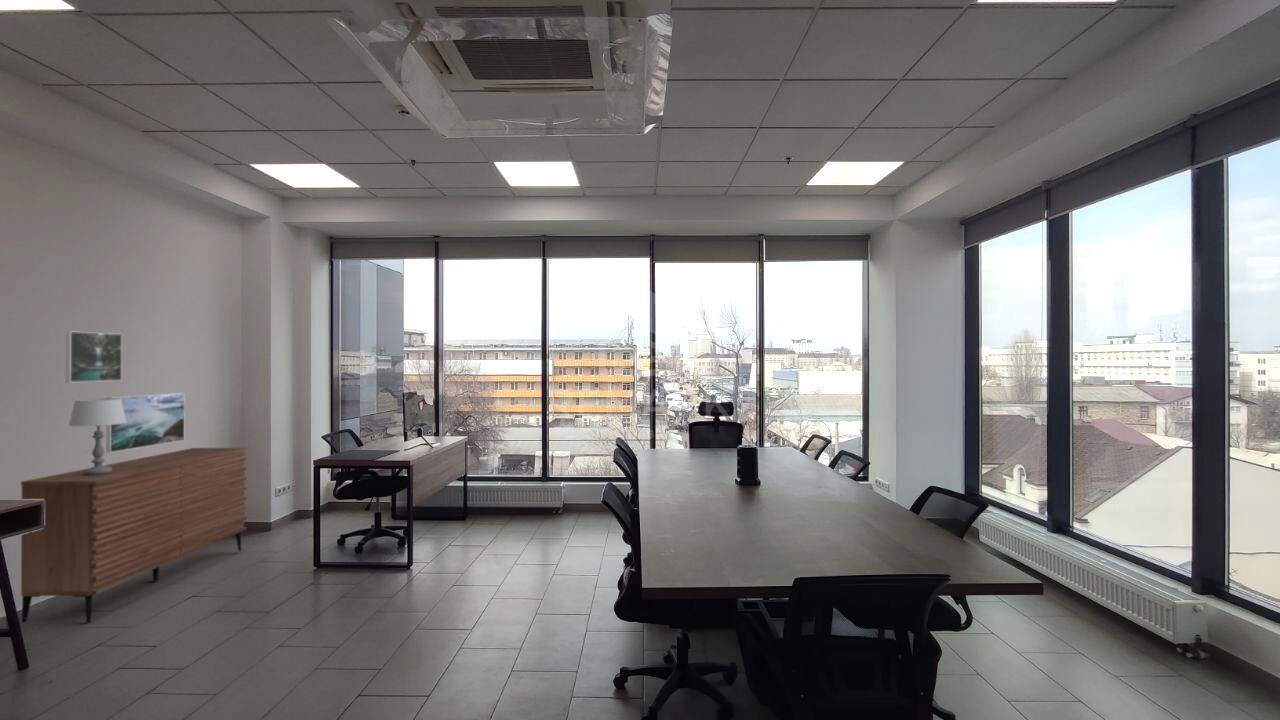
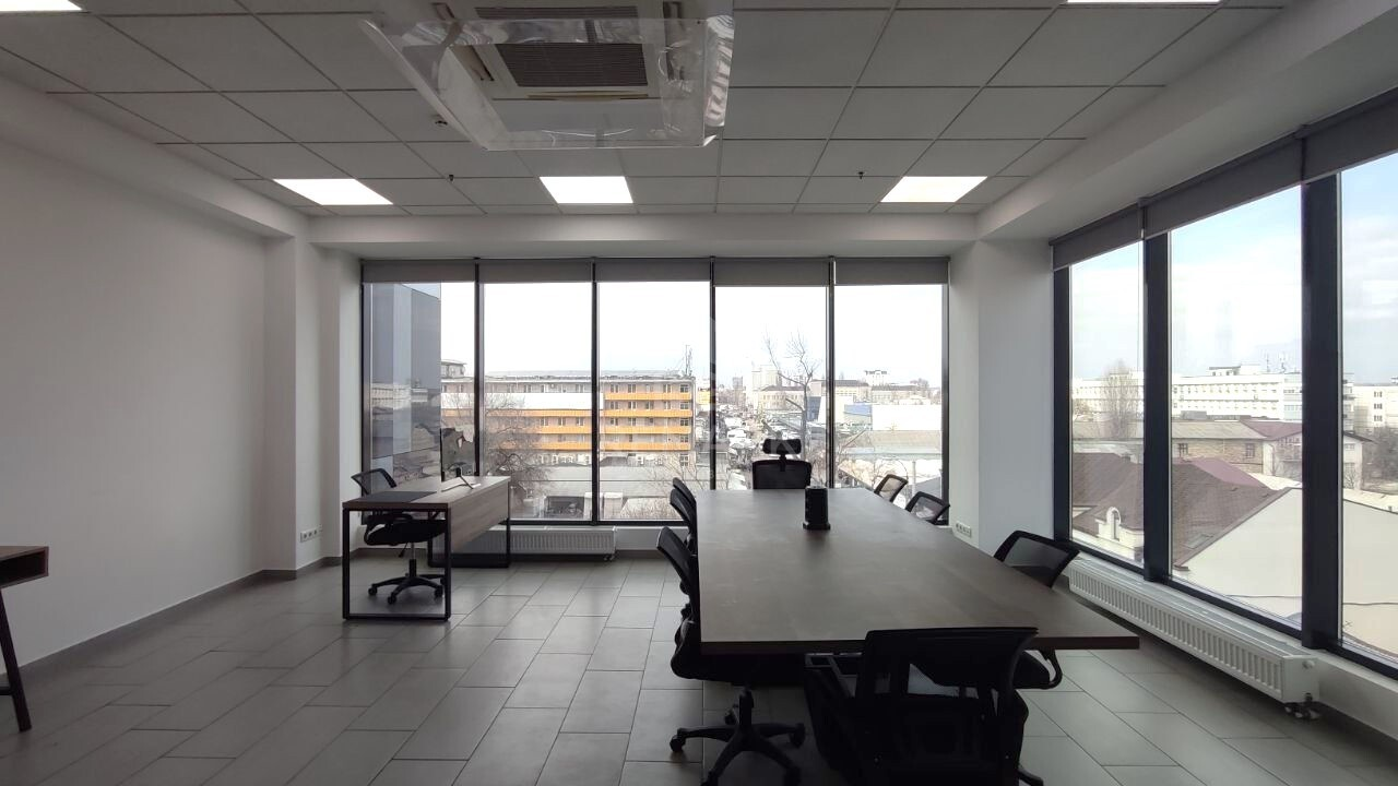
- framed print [105,392,186,454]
- sideboard [20,447,248,625]
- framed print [65,330,123,383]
- table lamp [68,397,127,475]
